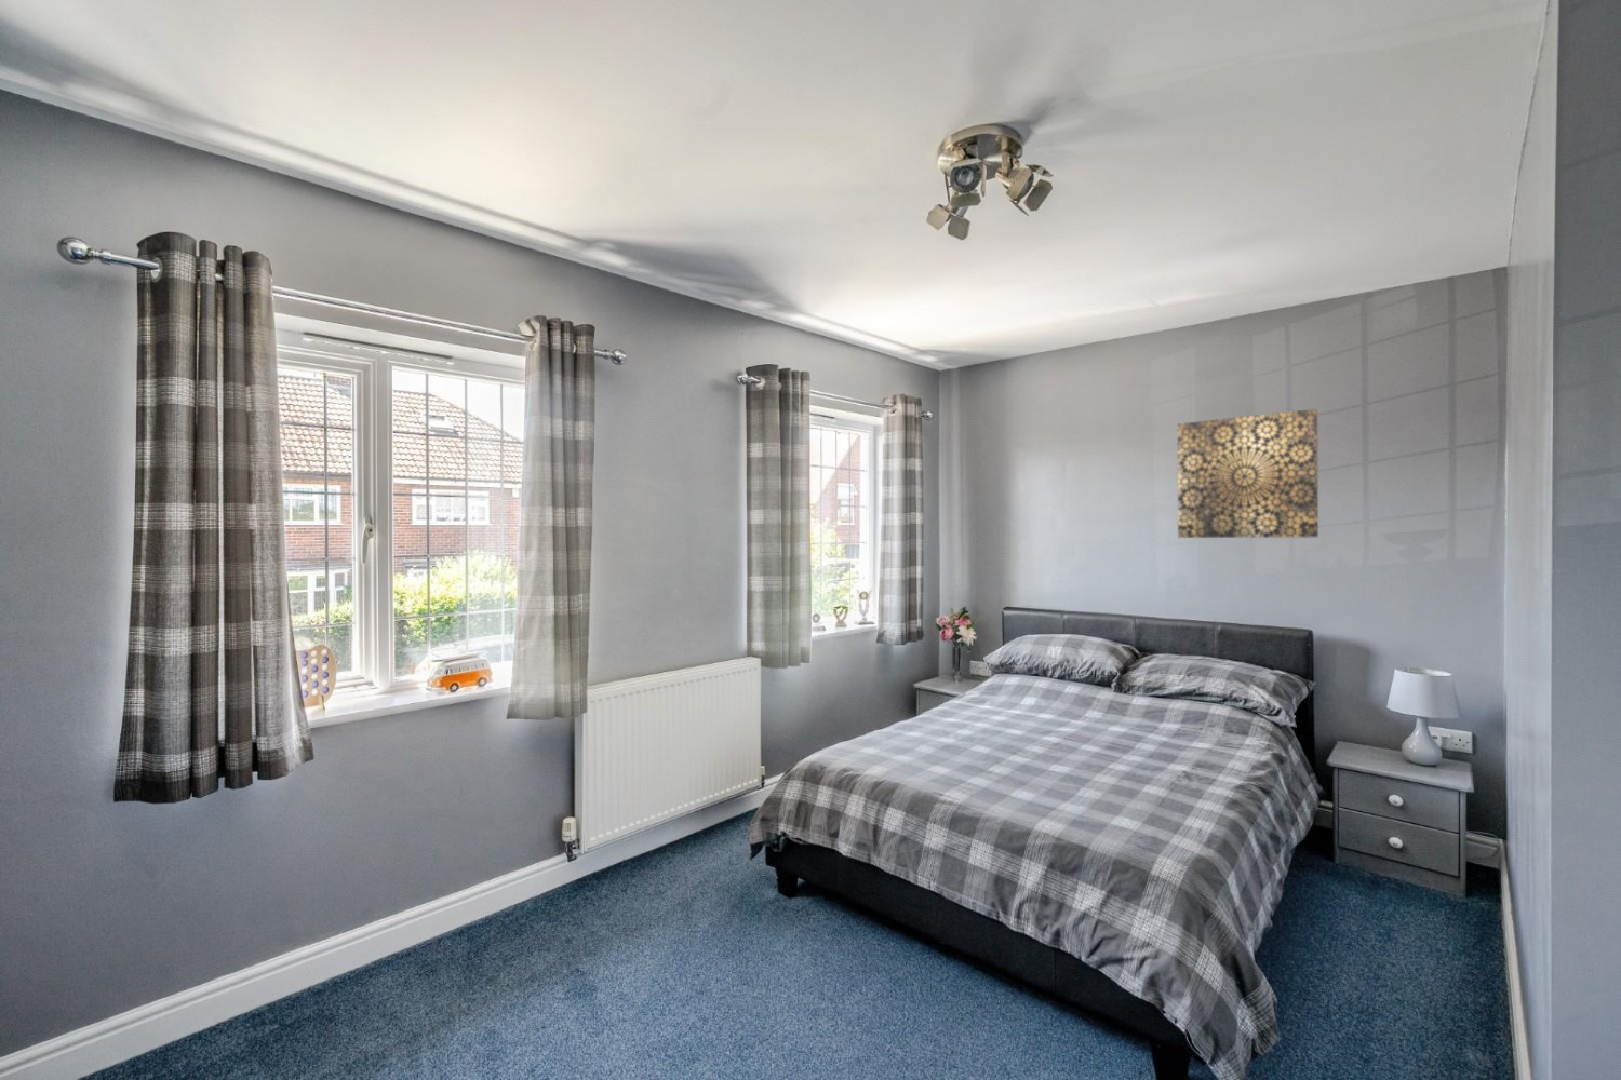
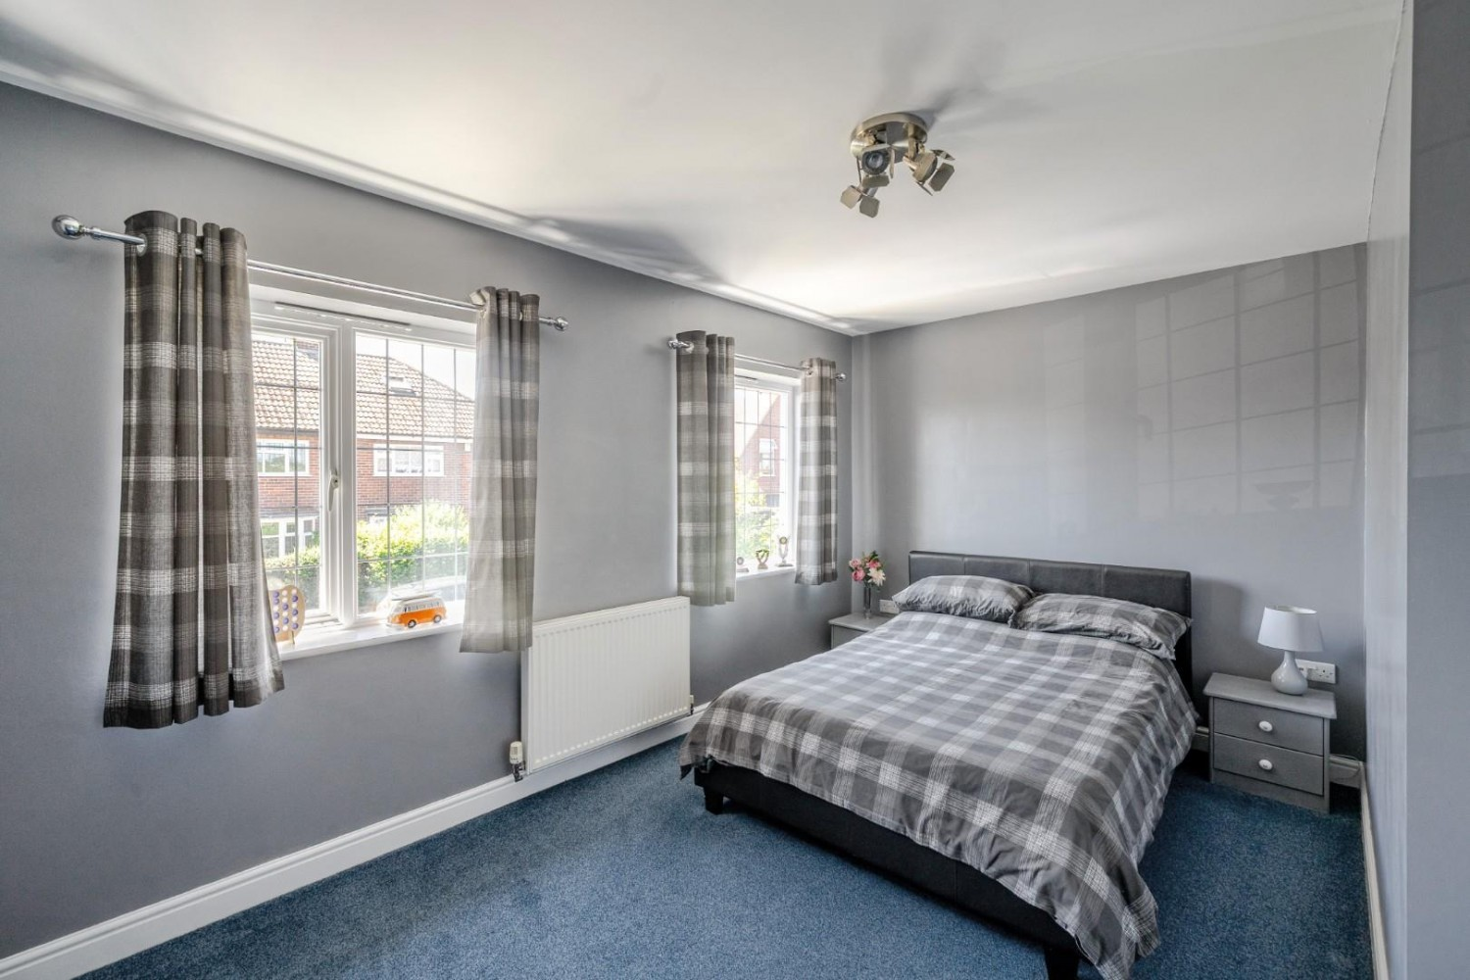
- wall art [1177,409,1319,539]
